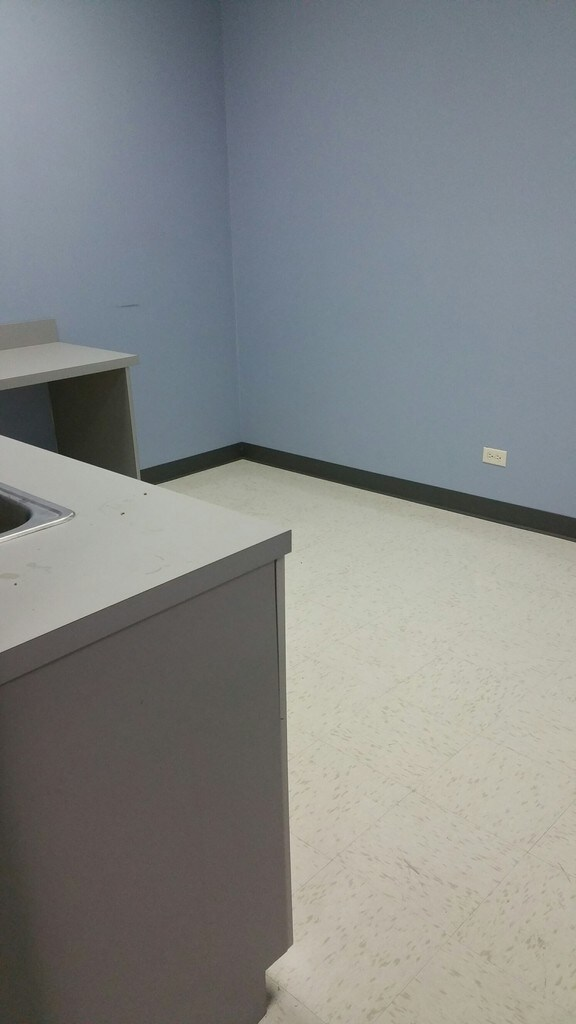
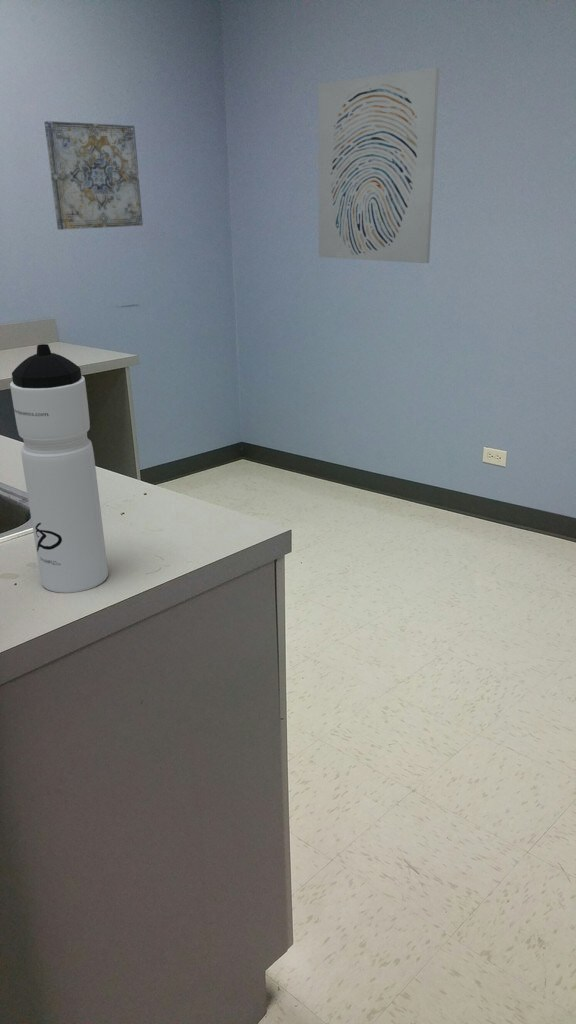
+ wall art [43,120,144,231]
+ wall art [317,67,440,264]
+ water bottle [9,343,109,594]
